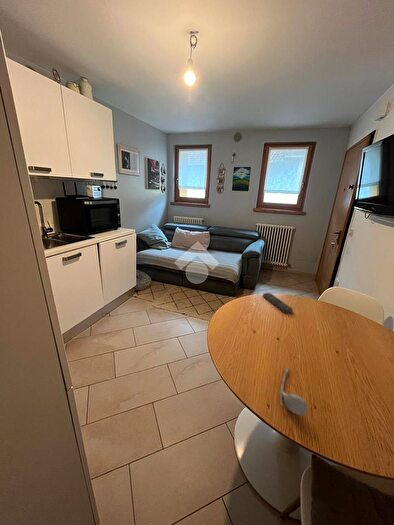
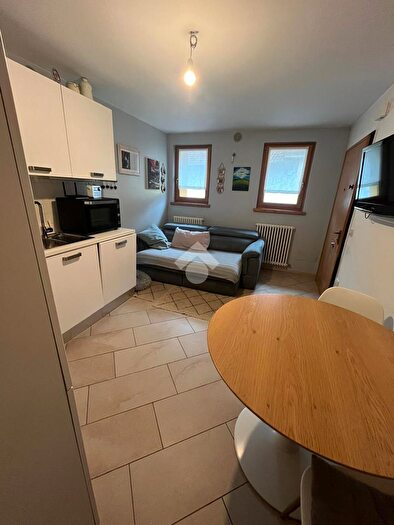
- spoon [278,366,309,416]
- remote control [262,292,294,314]
